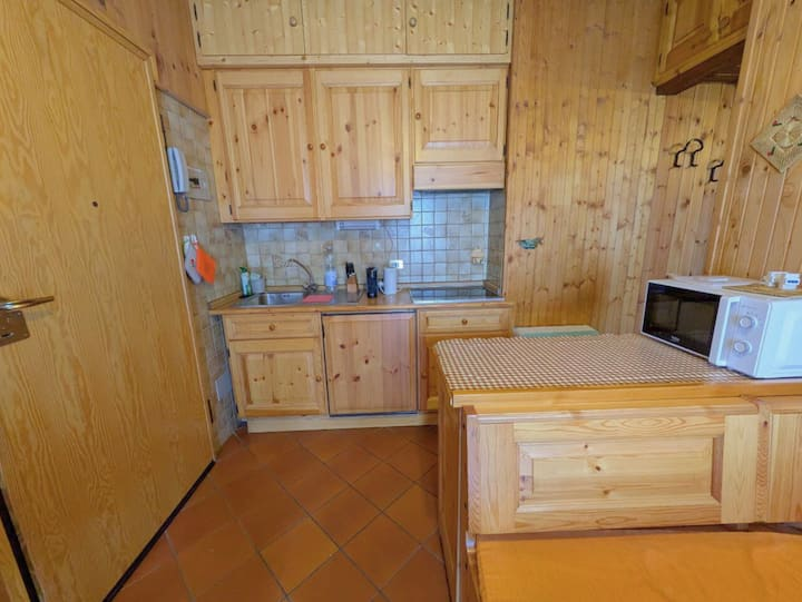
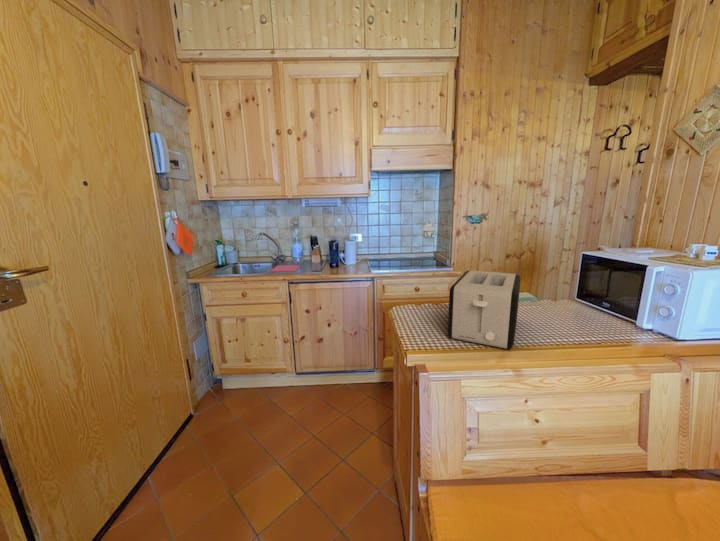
+ toaster [447,269,521,350]
